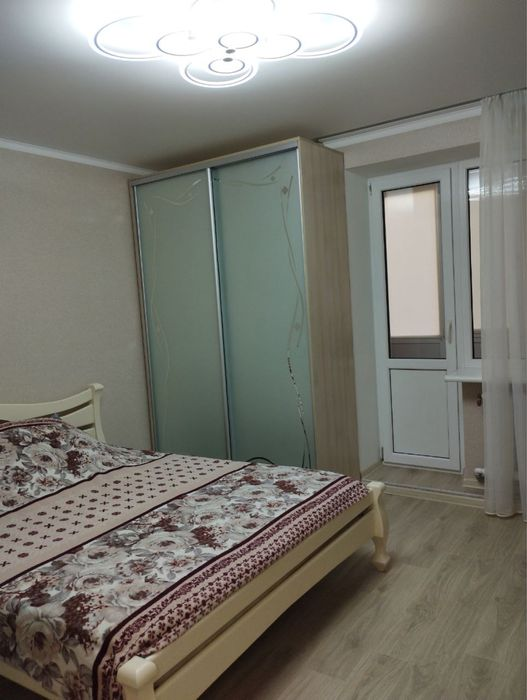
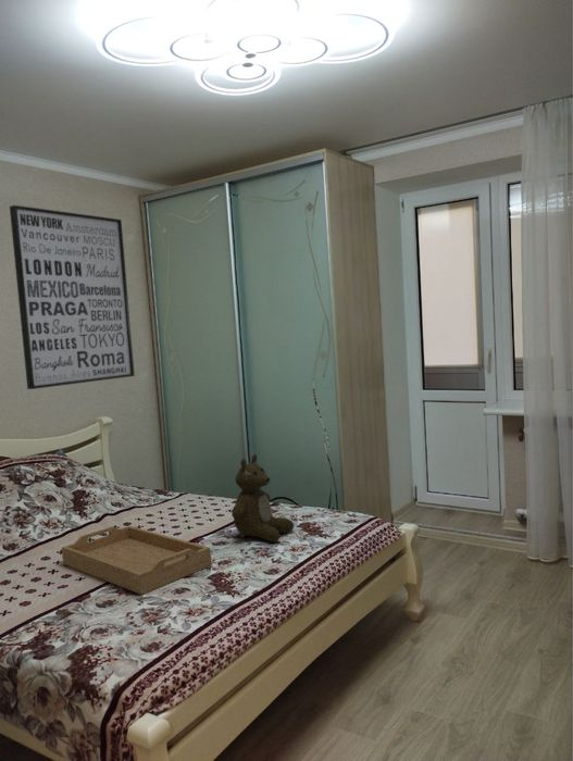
+ wall art [9,204,136,390]
+ teddy bear [231,453,295,542]
+ serving tray [61,525,212,596]
